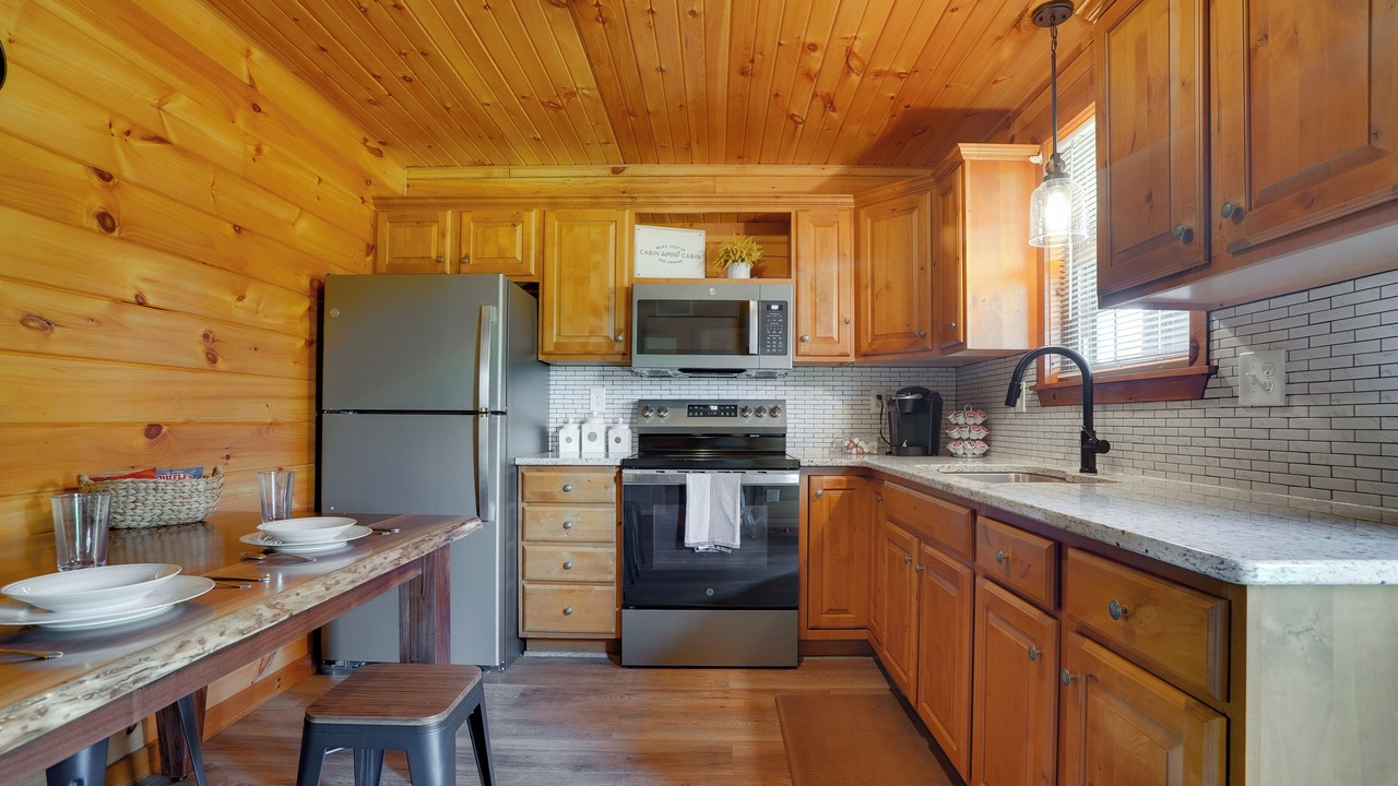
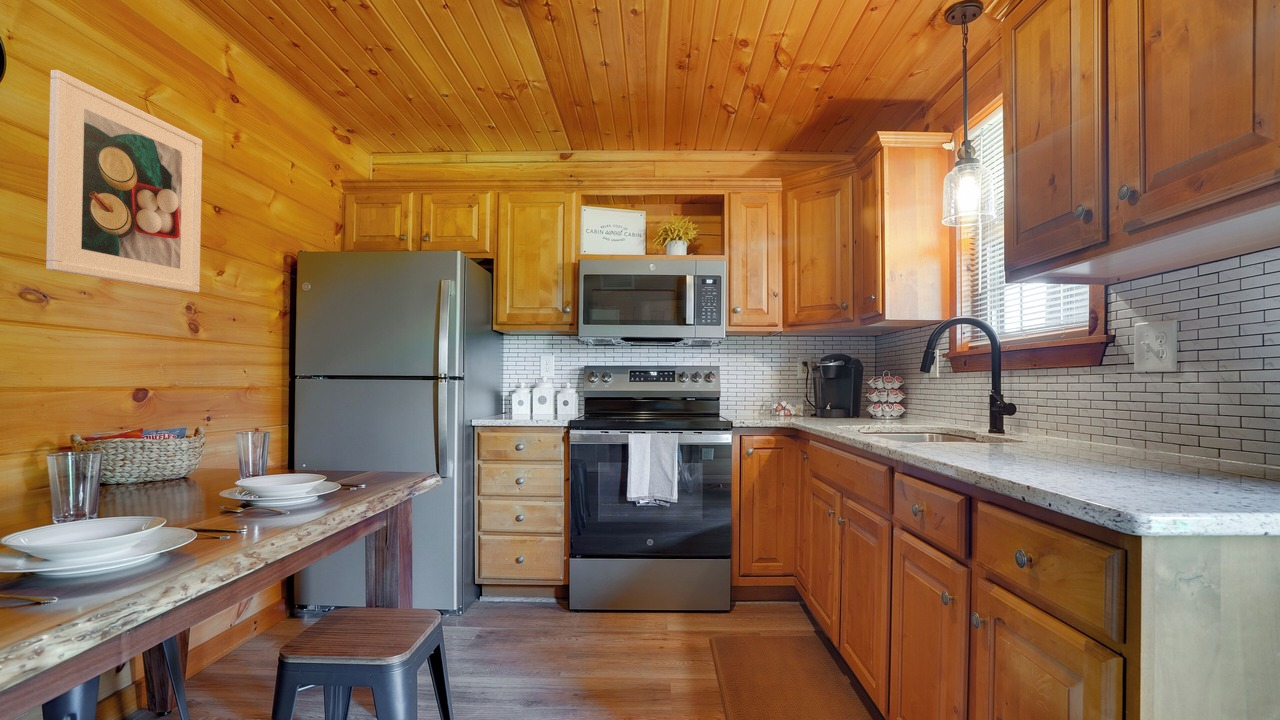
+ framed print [45,69,203,294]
